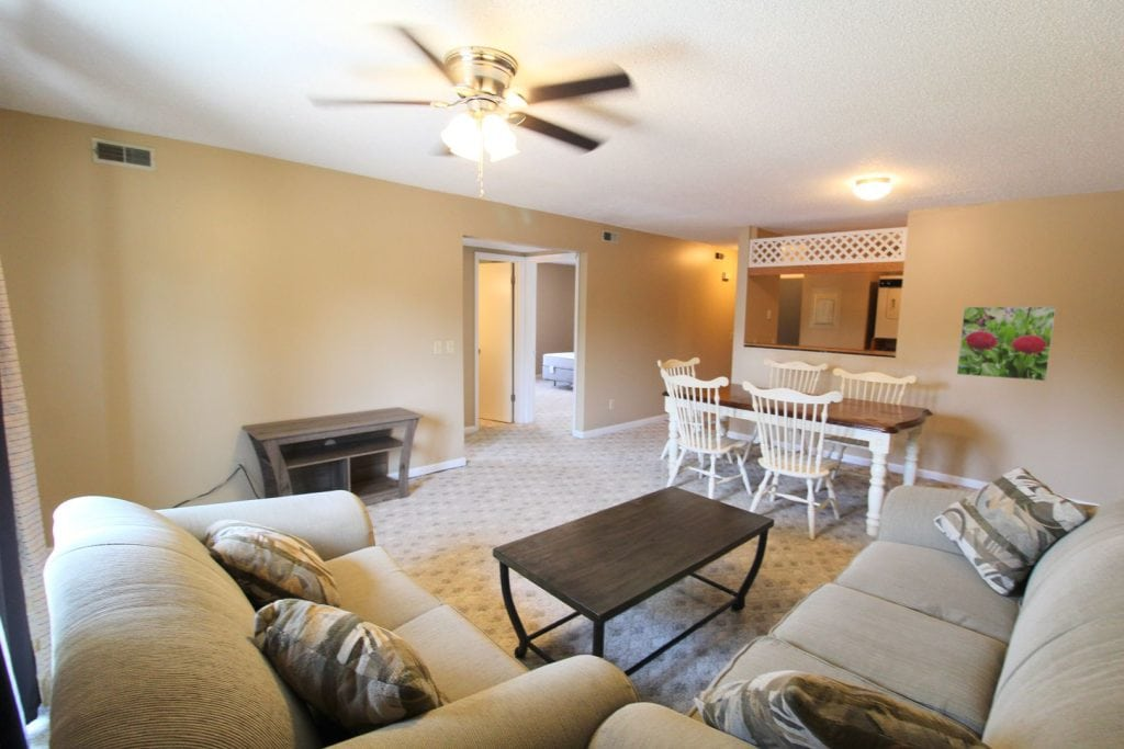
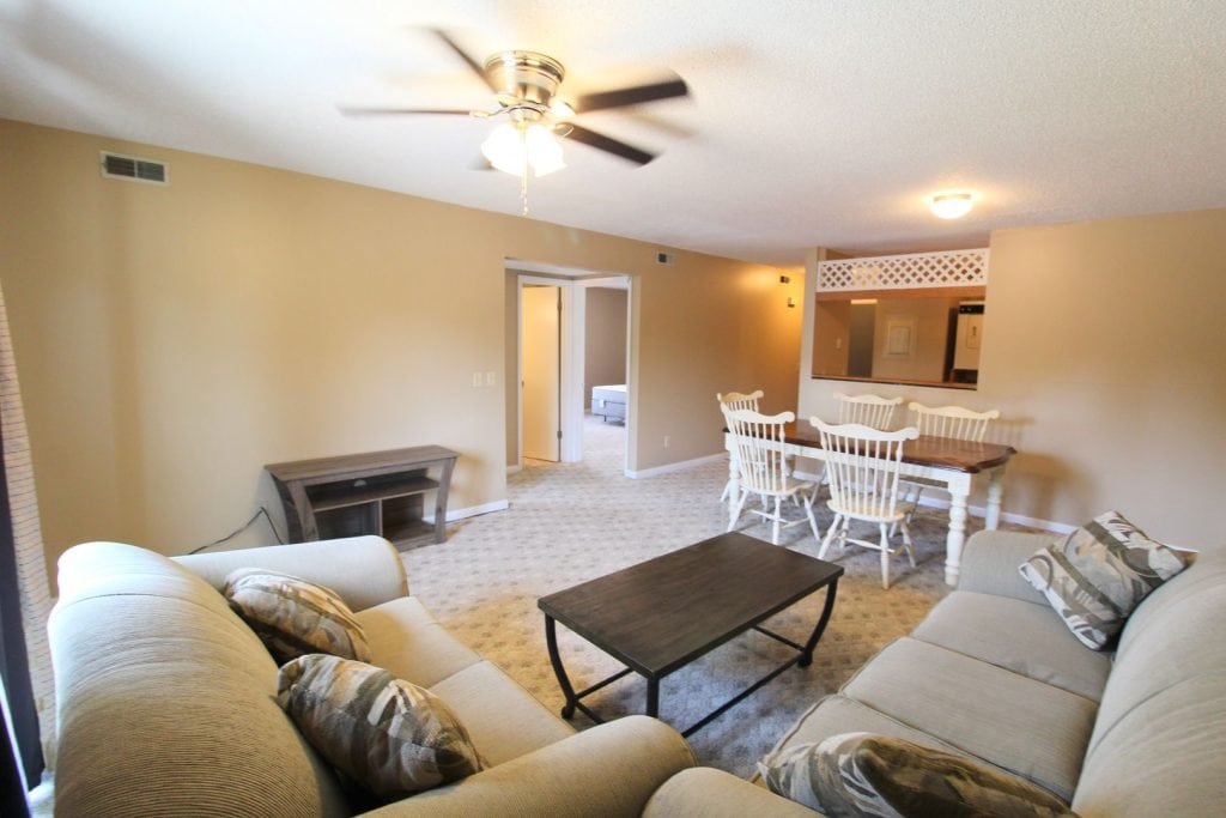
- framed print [956,306,1057,382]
